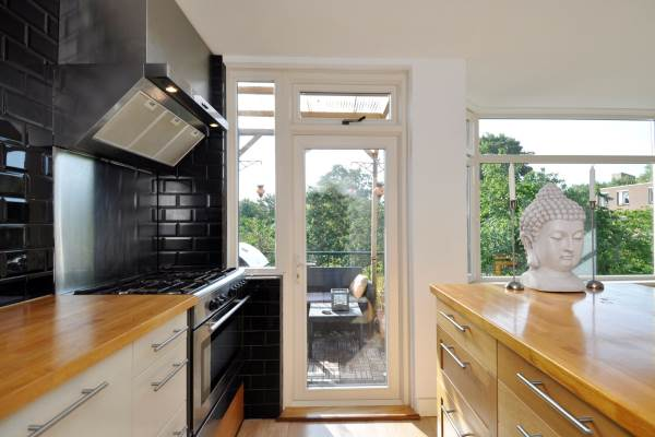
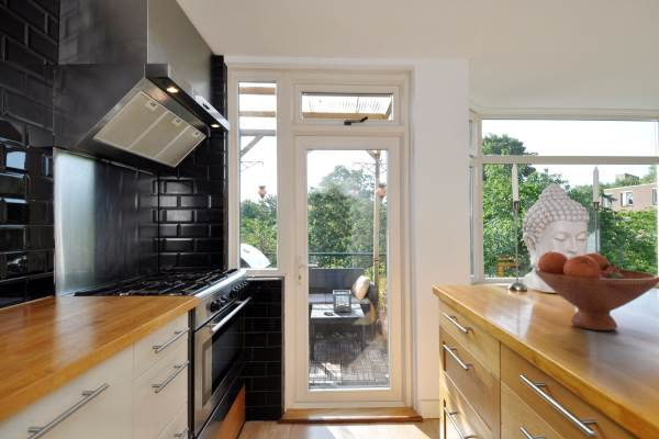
+ fruit bowl [534,250,659,331]
